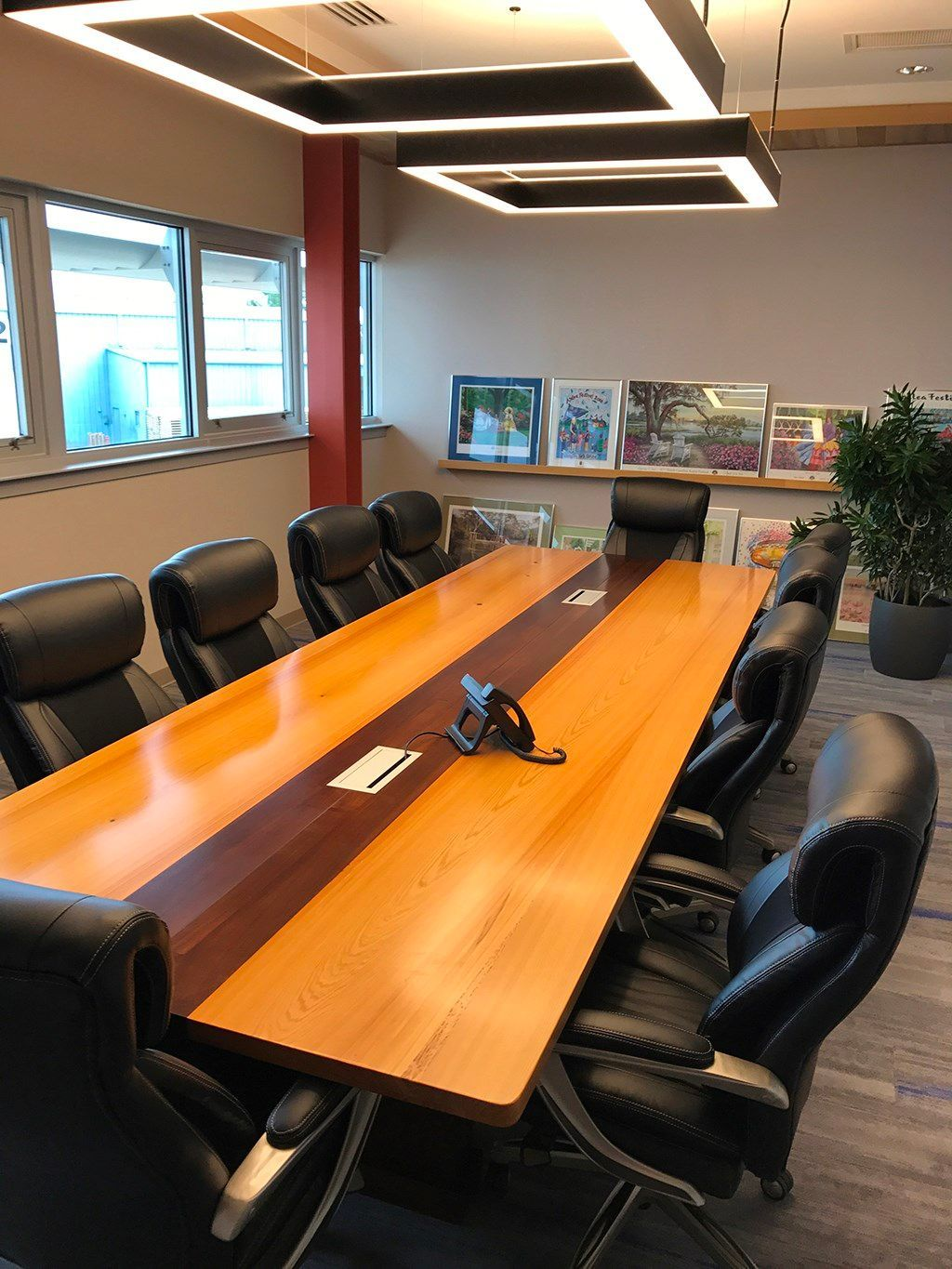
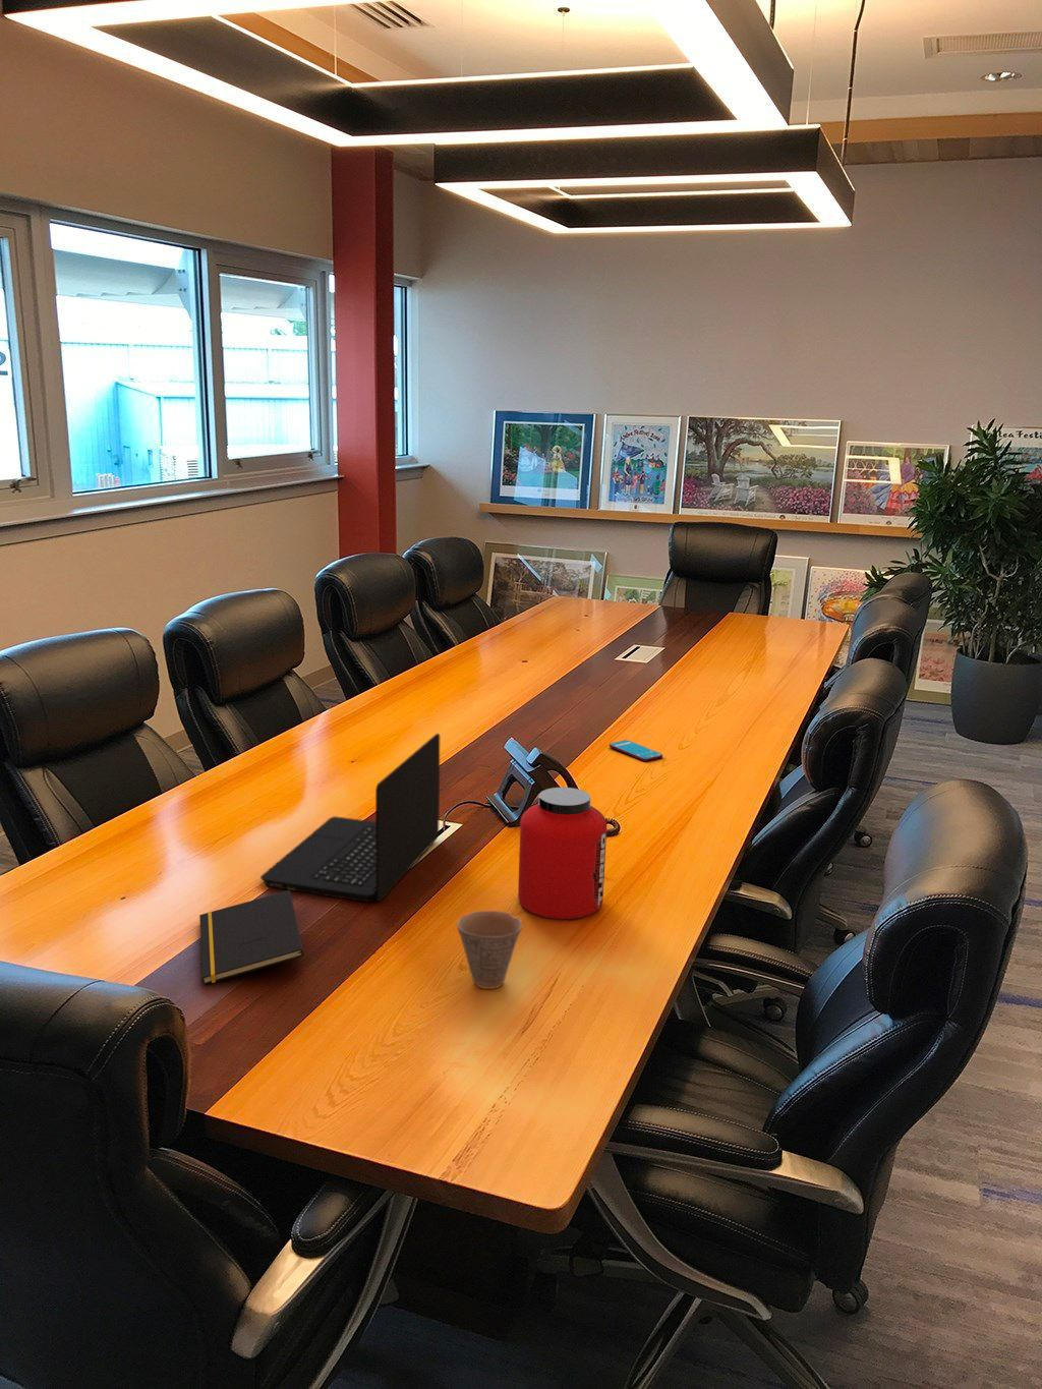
+ notepad [198,890,304,986]
+ laptop [259,732,441,903]
+ cup [456,910,523,991]
+ protein powder [517,787,607,919]
+ smartphone [609,739,663,762]
